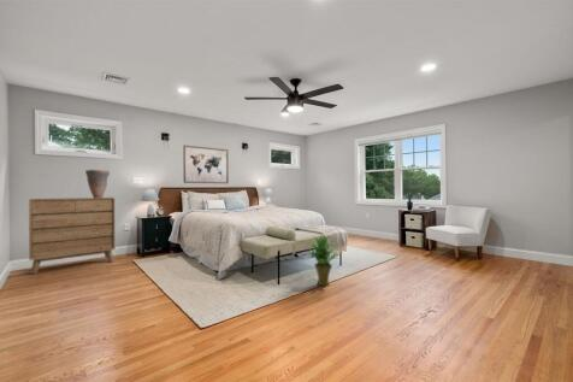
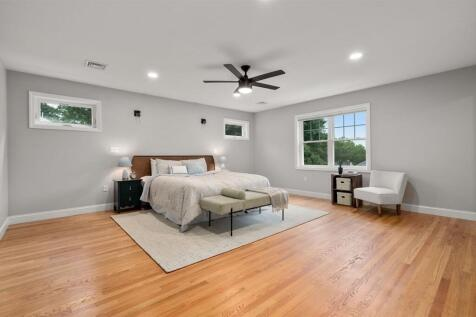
- dresser [28,196,116,276]
- decorative urn [84,169,111,198]
- potted plant [303,234,343,287]
- wall art [182,145,230,184]
